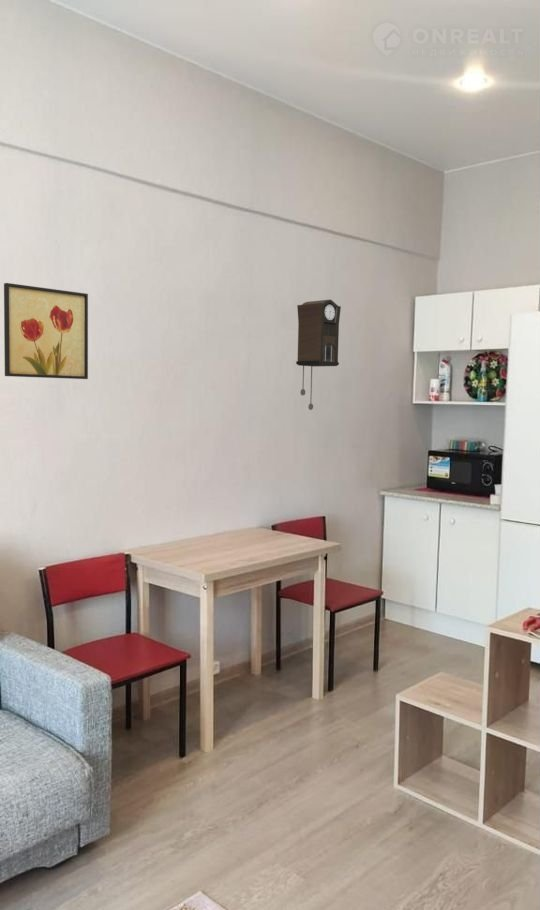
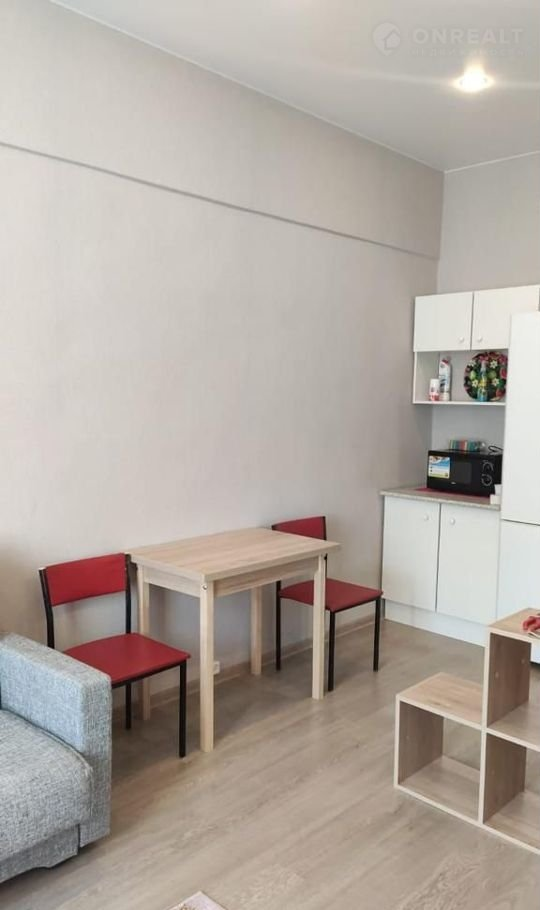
- pendulum clock [295,299,342,411]
- wall art [3,282,89,380]
